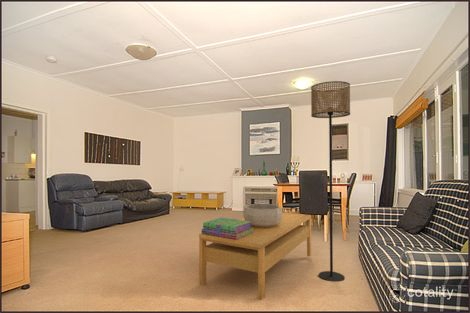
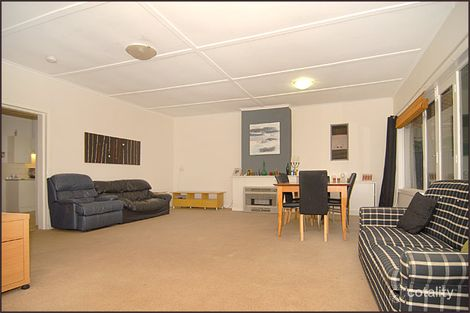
- decorative bowl [242,203,283,228]
- stack of books [201,216,253,239]
- floor lamp [310,80,351,283]
- coffee table [198,211,312,301]
